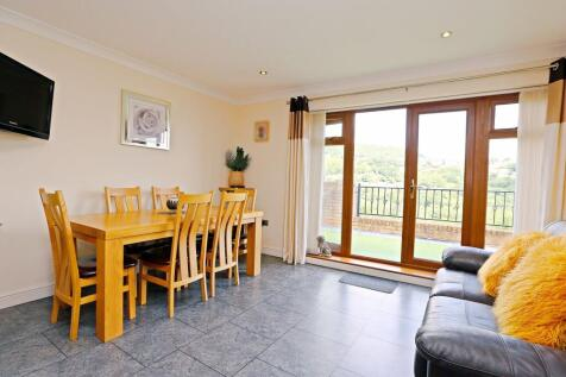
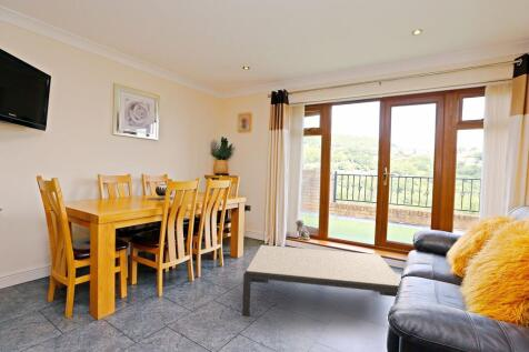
+ coffee table [241,244,402,318]
